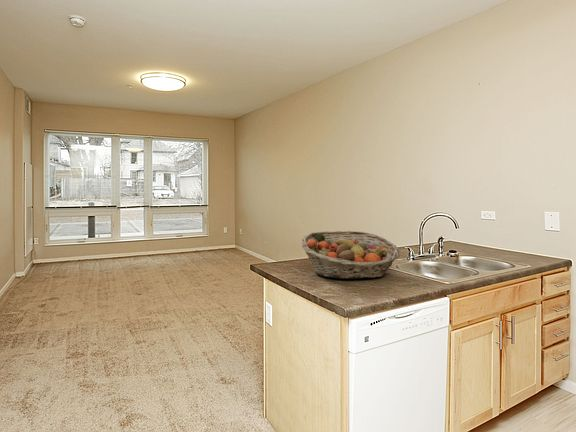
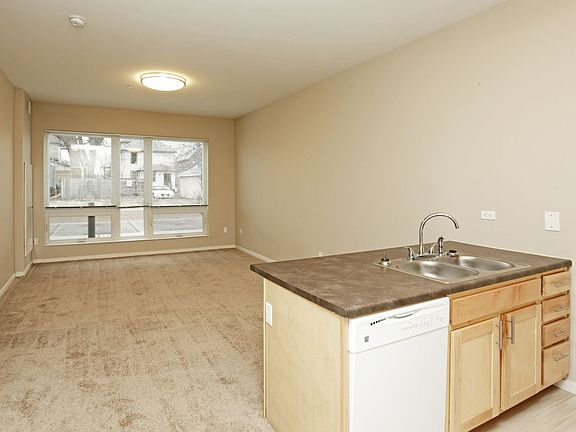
- fruit basket [301,230,401,280]
